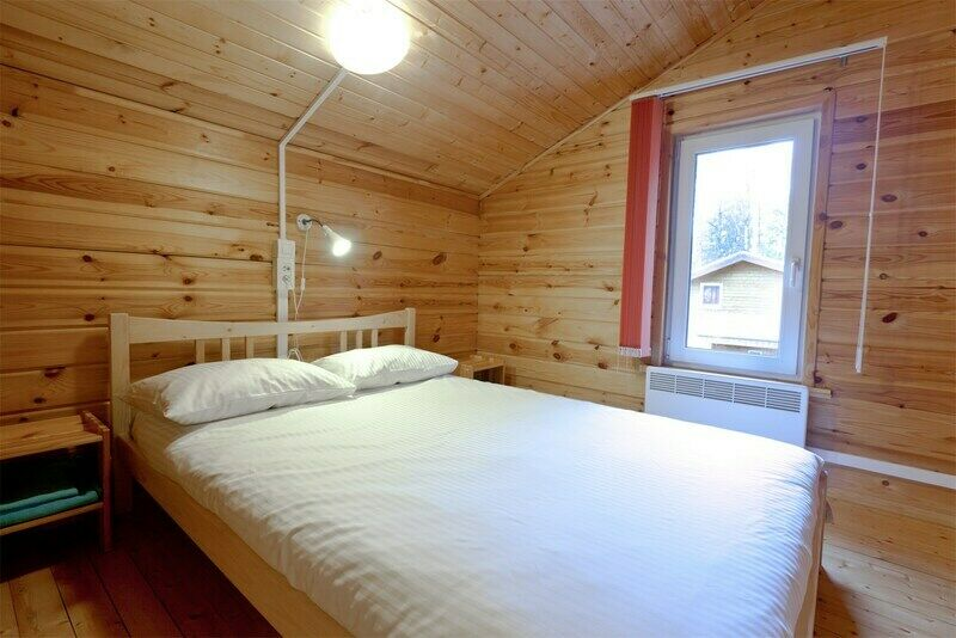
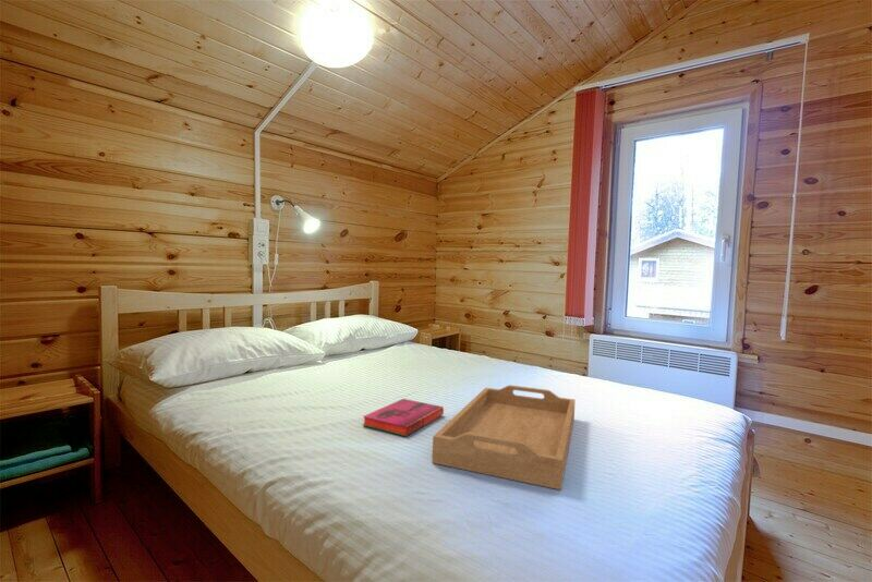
+ hardback book [362,398,445,438]
+ serving tray [431,384,577,492]
